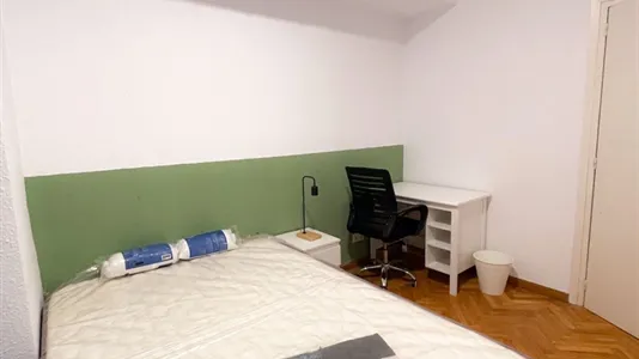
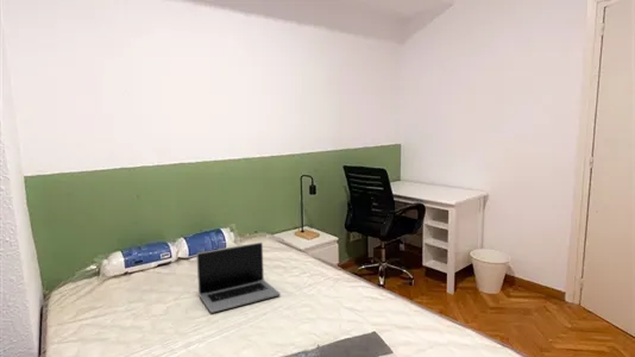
+ laptop [195,242,281,314]
